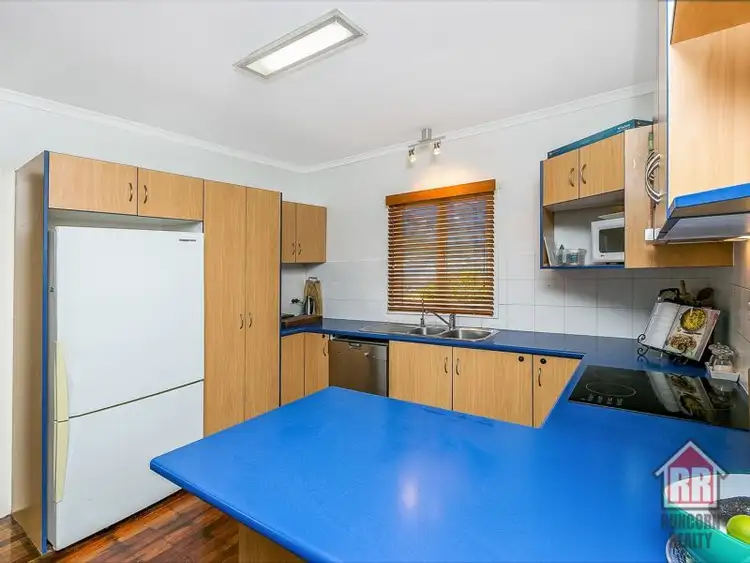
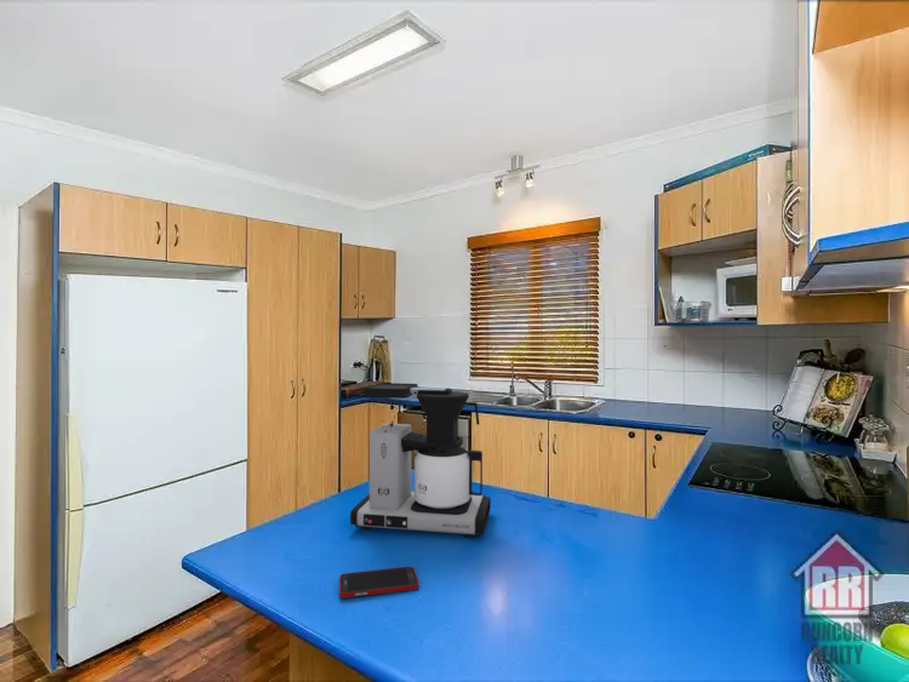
+ cell phone [338,566,421,600]
+ coffee maker [349,382,492,539]
